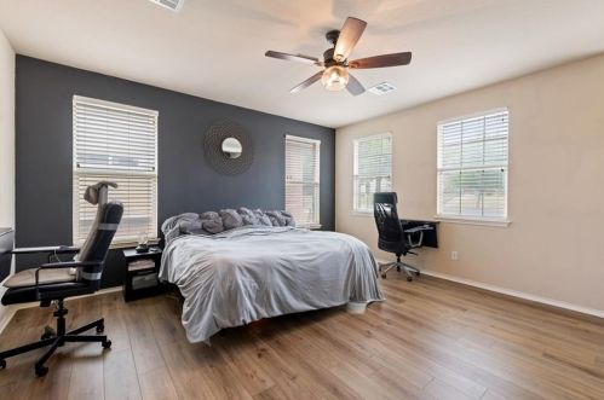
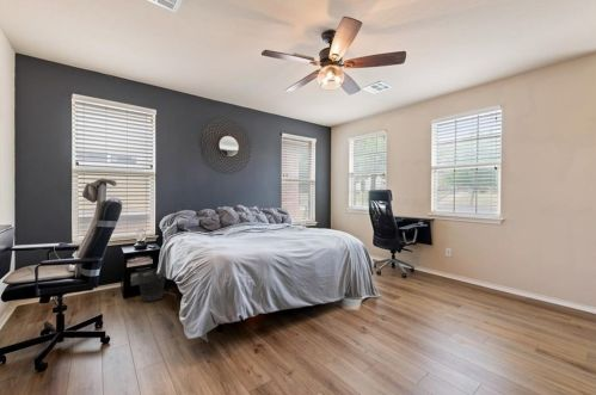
+ wastebasket [136,267,166,303]
